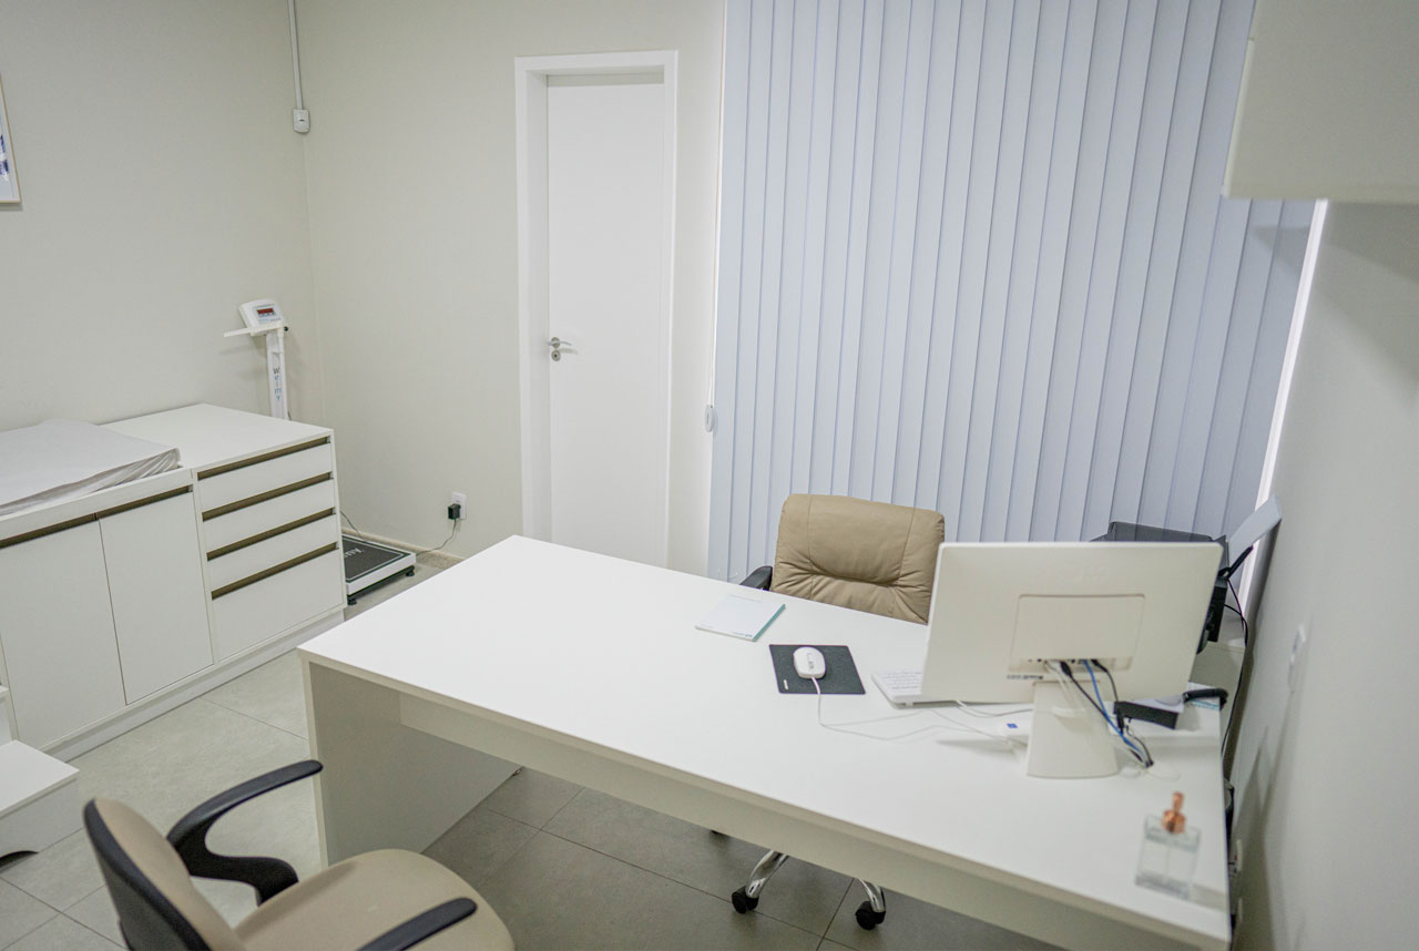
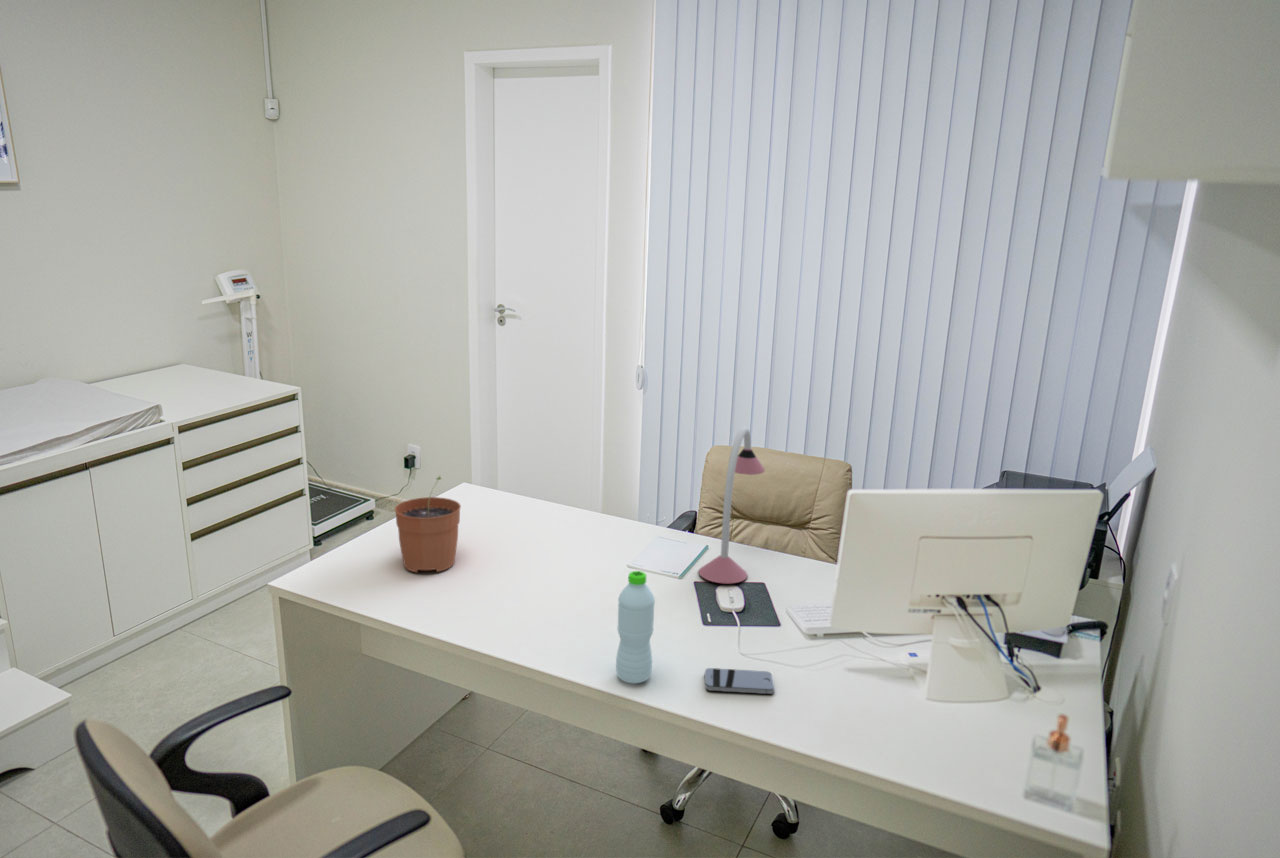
+ smartphone [703,667,775,695]
+ plant pot [394,474,462,573]
+ desk lamp [698,426,766,584]
+ water bottle [615,570,656,685]
